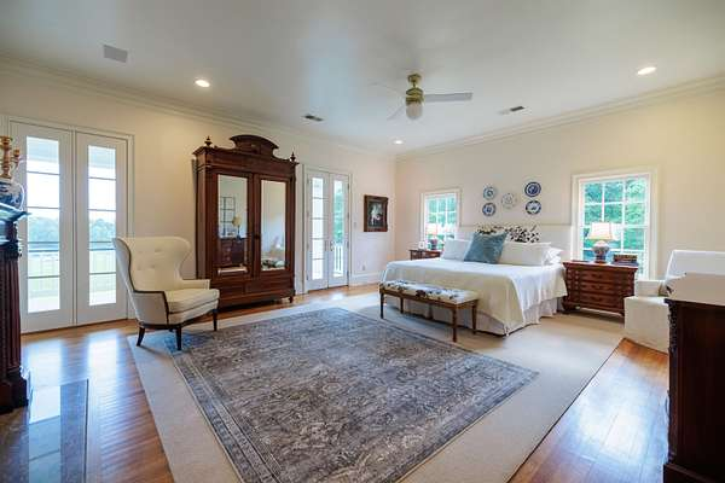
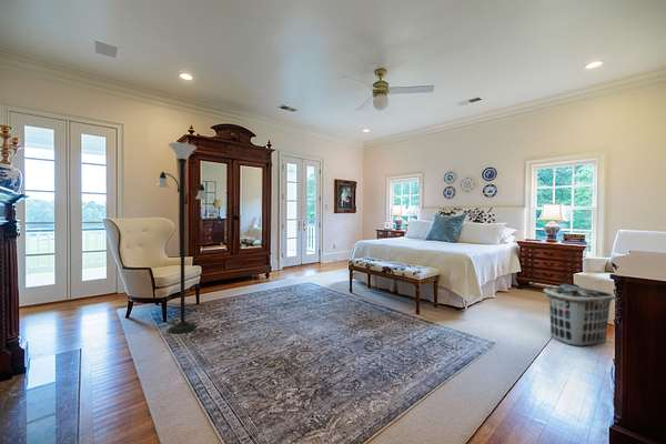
+ floor lamp [155,142,209,334]
+ clothes hamper [543,281,616,347]
